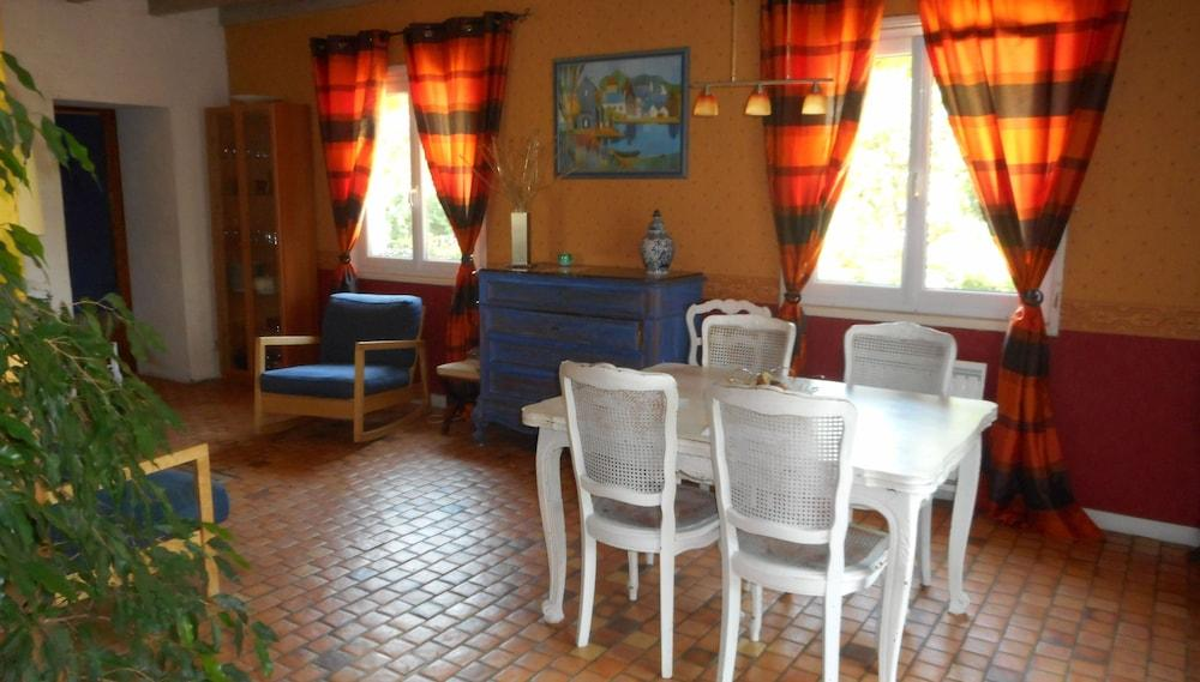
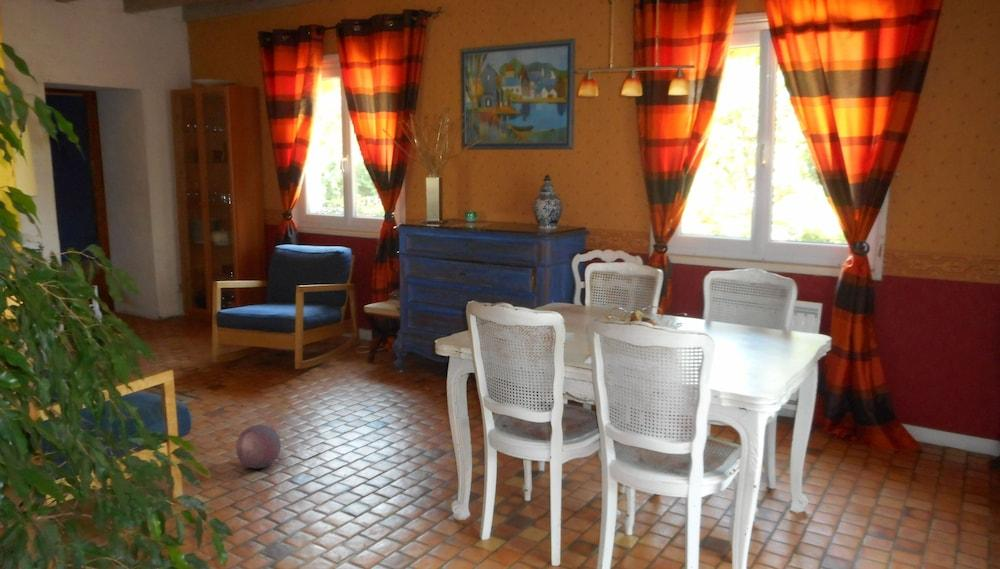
+ decorative ball [235,424,282,470]
